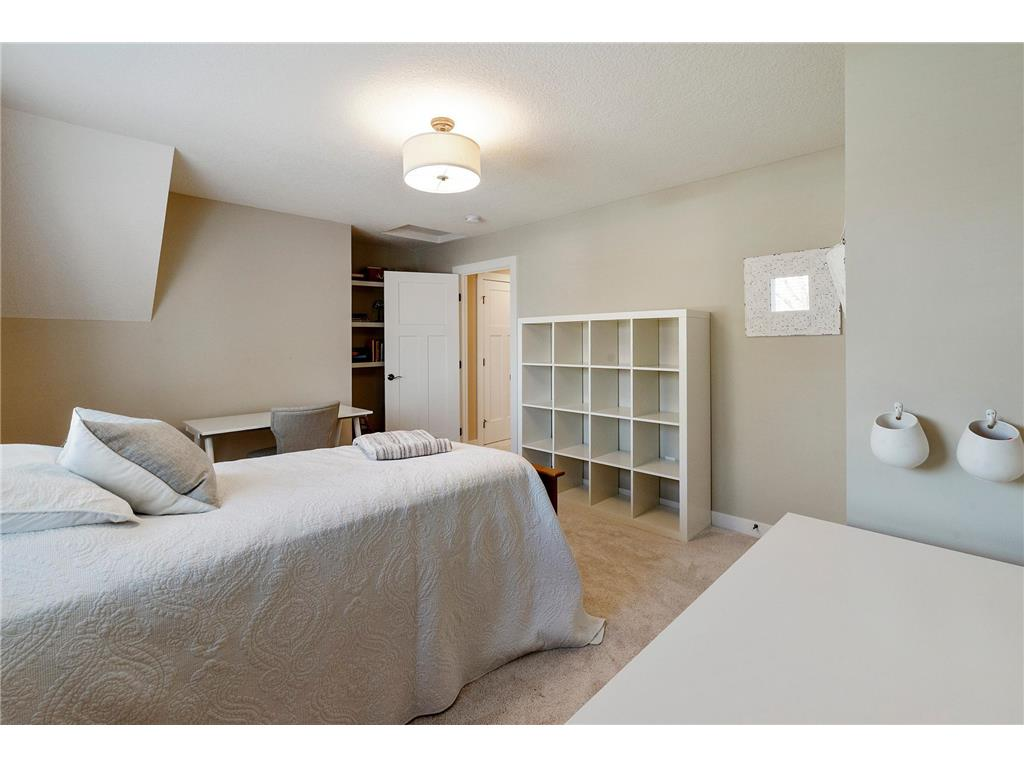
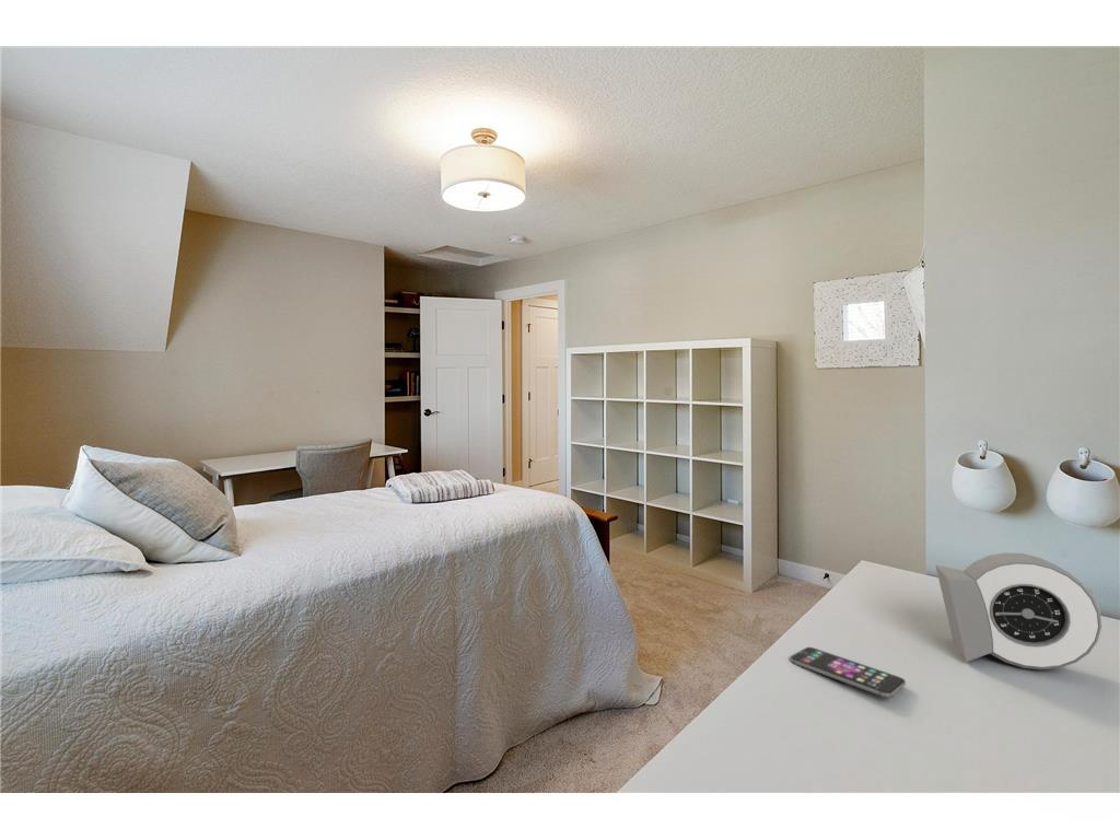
+ alarm clock [935,551,1102,670]
+ smartphone [789,646,907,699]
